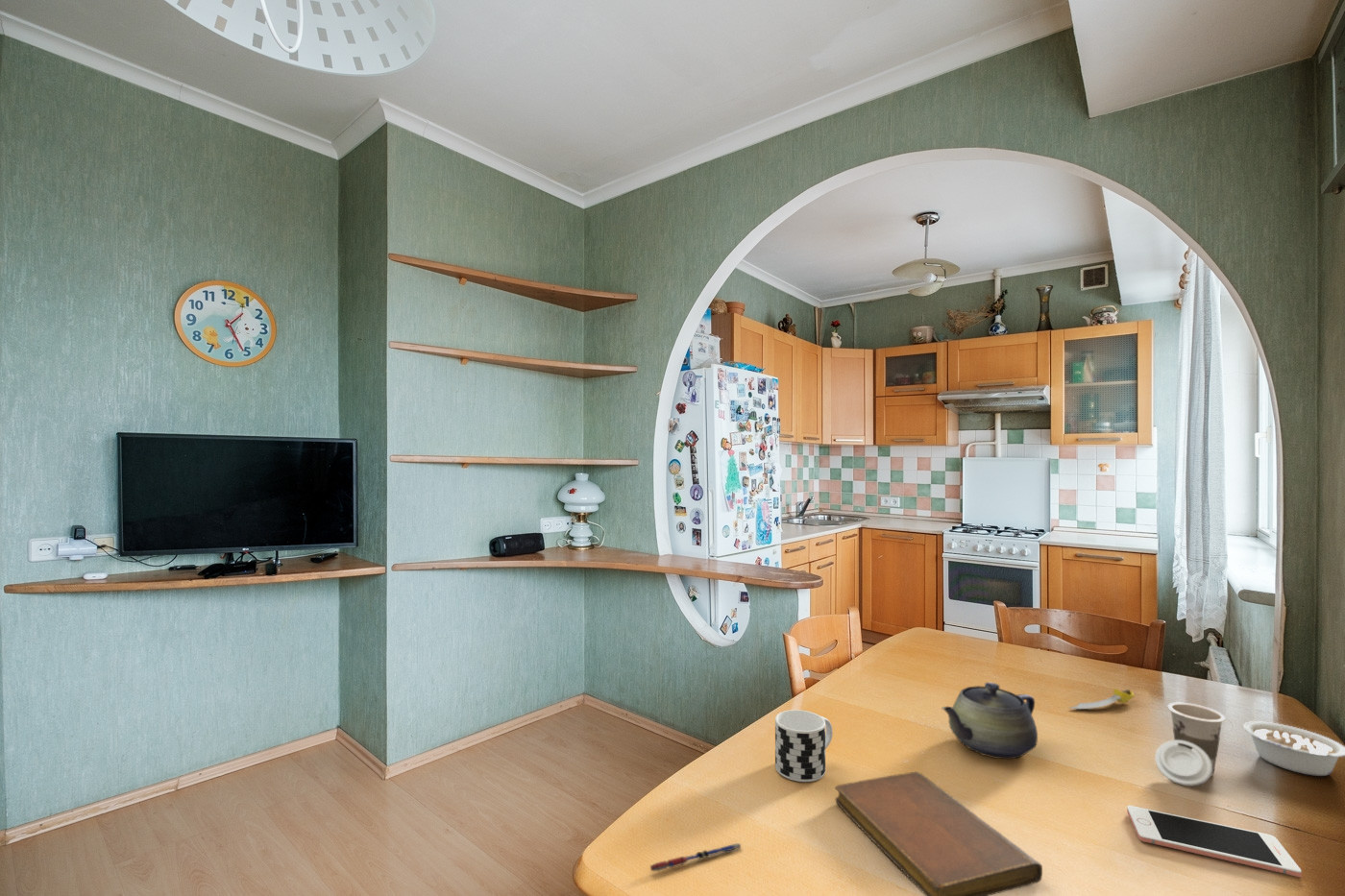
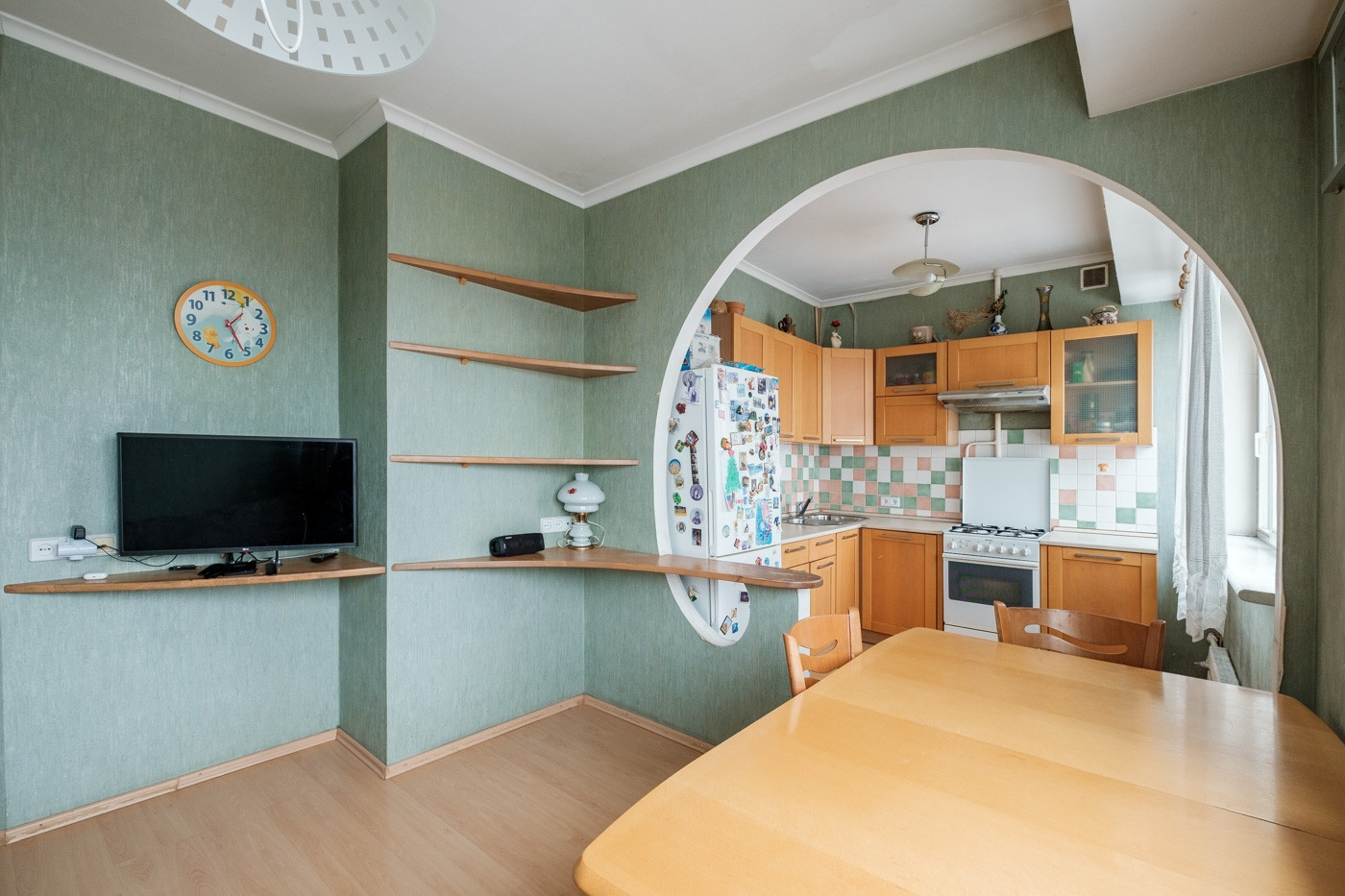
- notebook [834,771,1043,896]
- cell phone [1126,805,1303,878]
- teapot [941,682,1039,760]
- legume [1242,720,1345,777]
- cup [774,709,834,783]
- pen [648,842,743,872]
- sword [1068,688,1135,710]
- cup [1154,702,1226,787]
